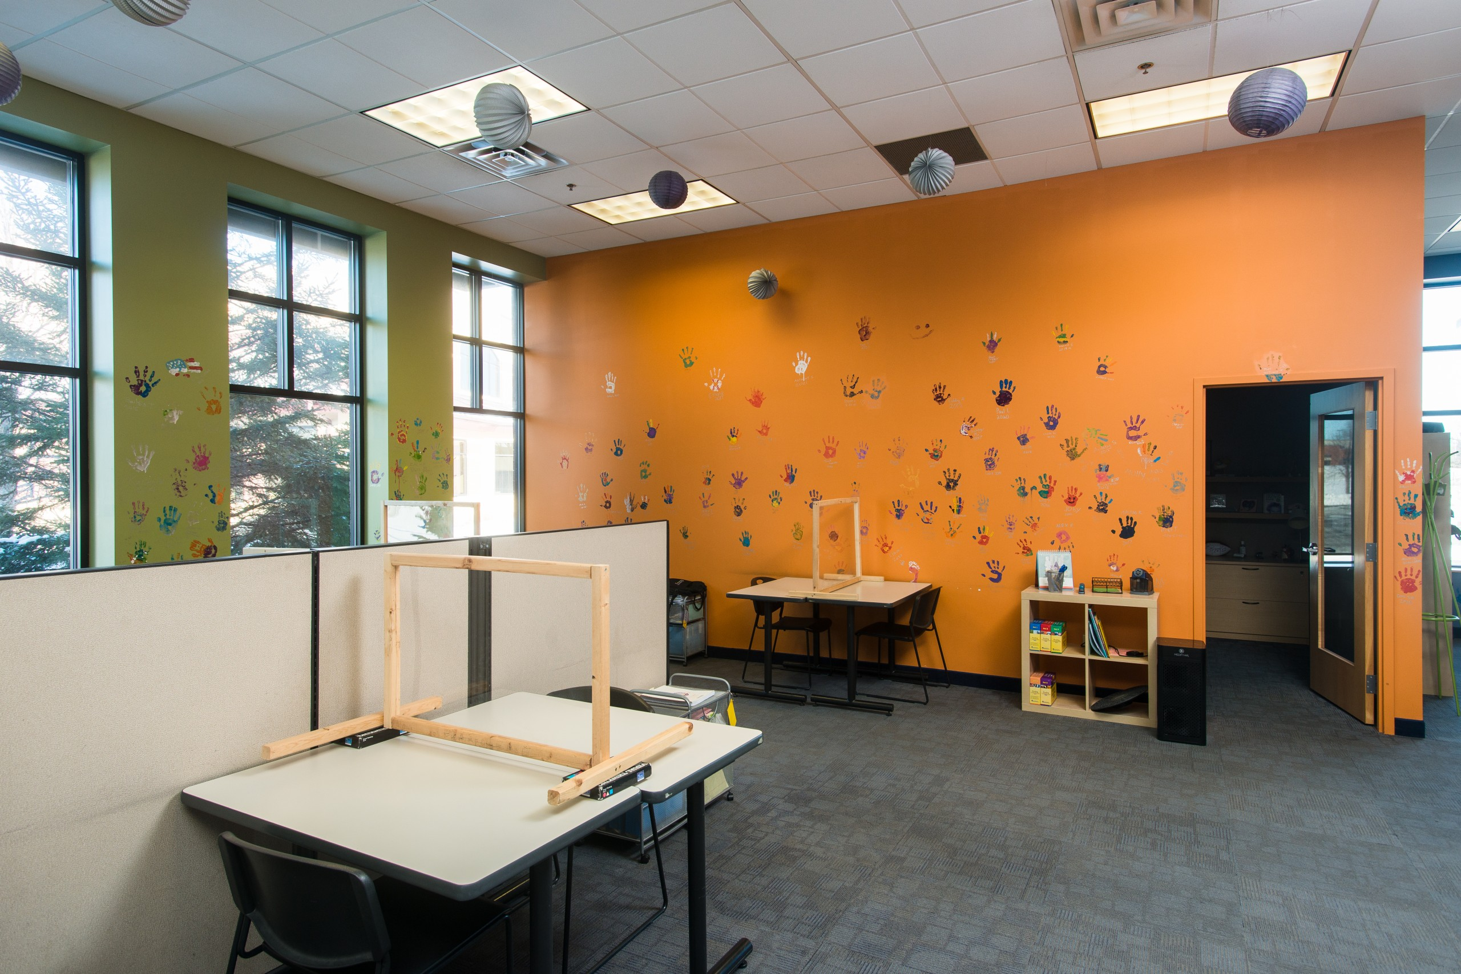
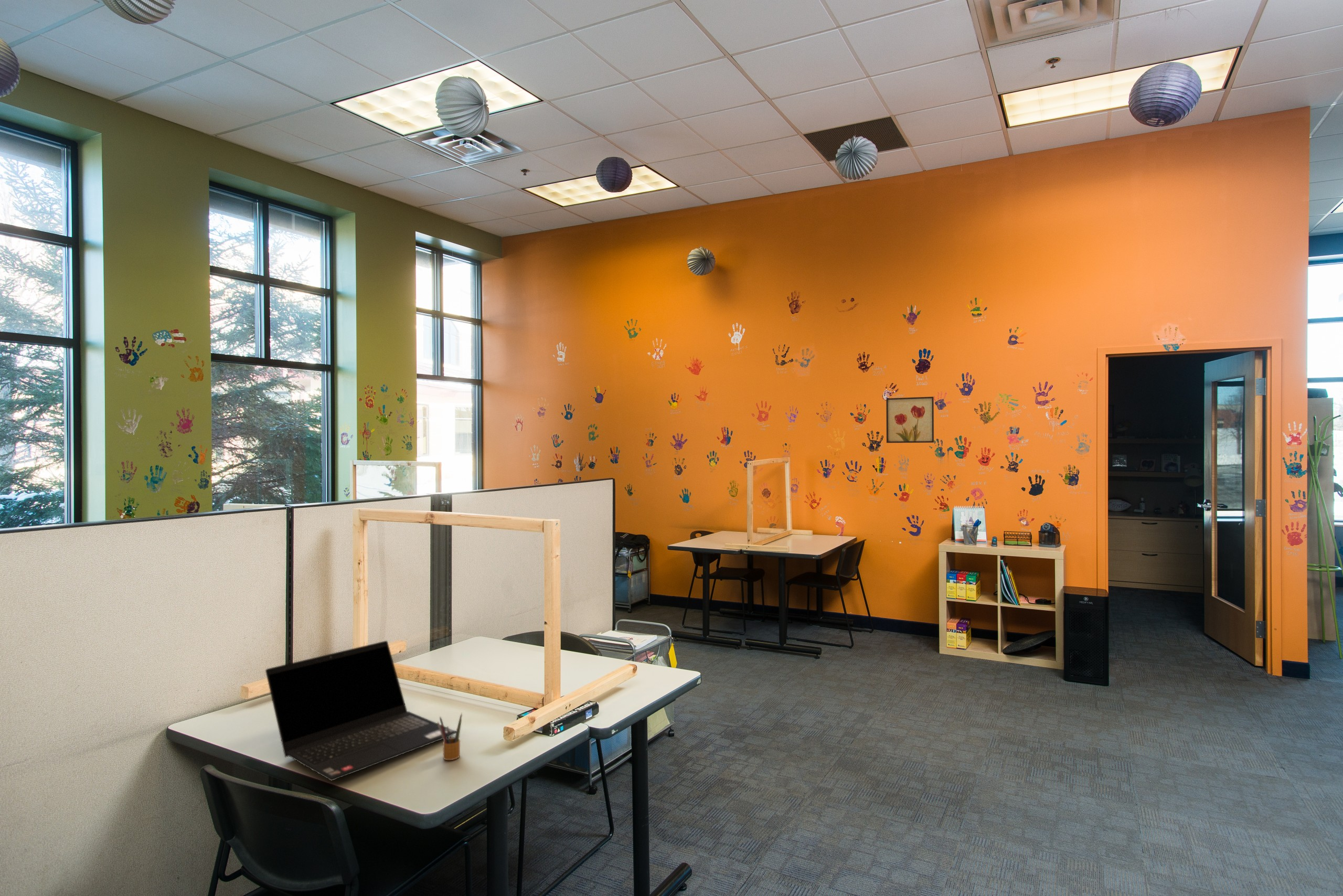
+ wall art [886,396,934,443]
+ laptop computer [265,640,456,781]
+ pencil box [437,712,463,761]
